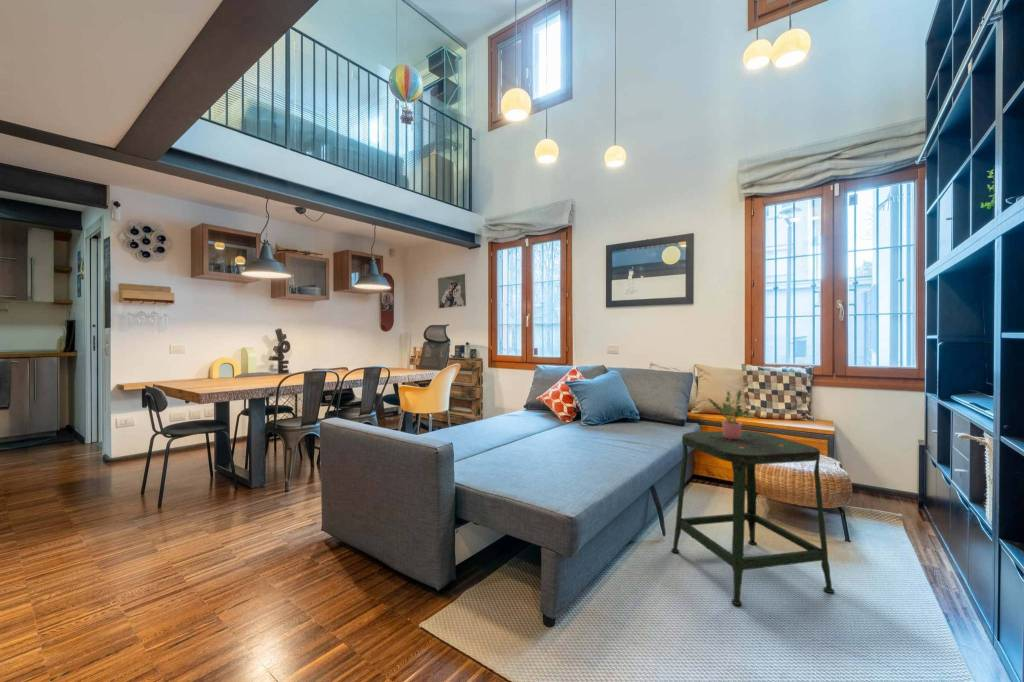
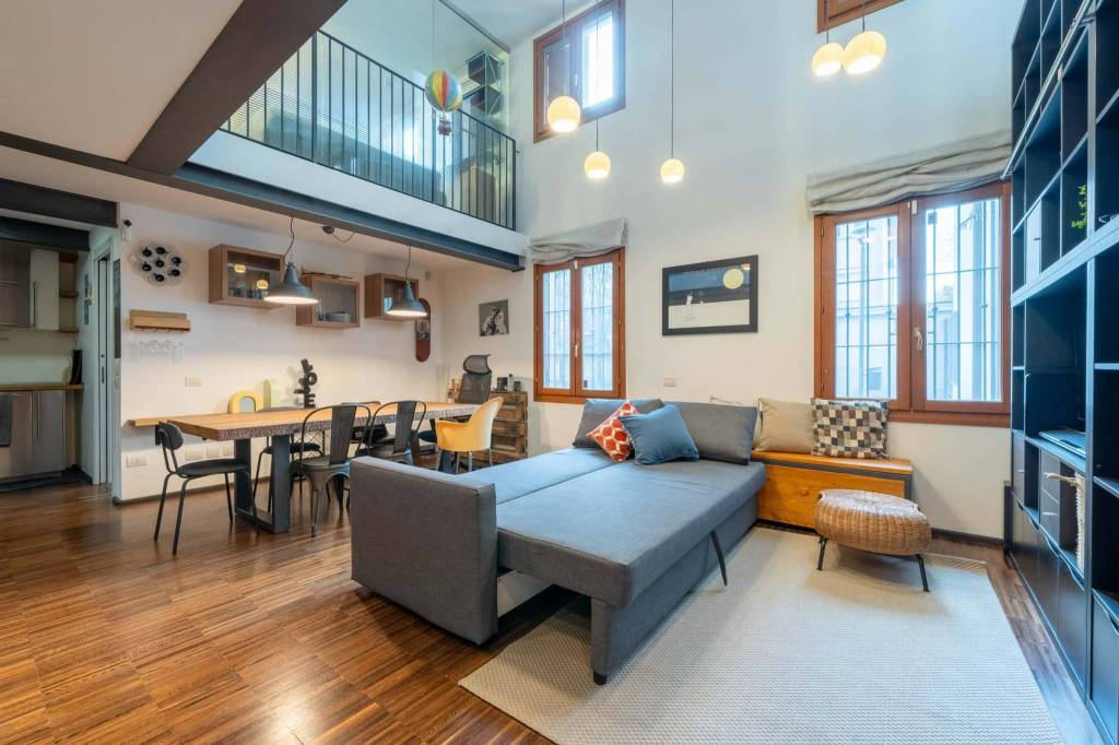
- stool [670,429,835,606]
- potted plant [707,389,754,440]
